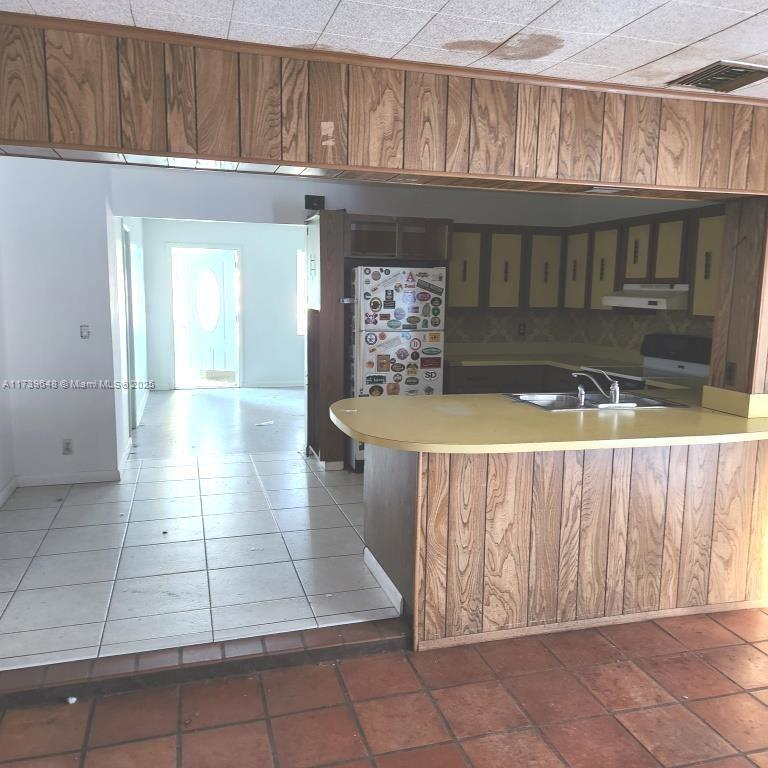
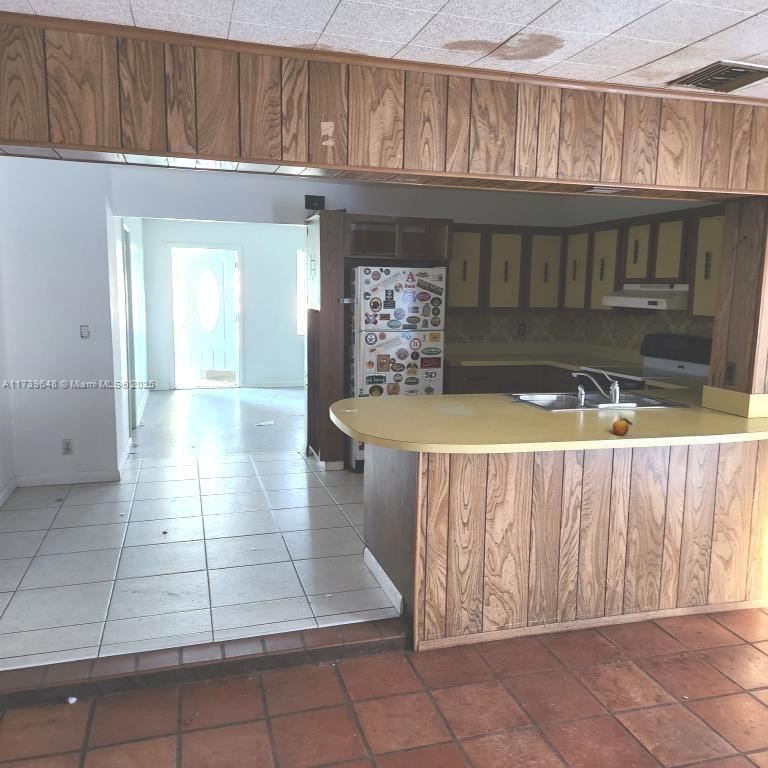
+ fruit [612,414,633,436]
